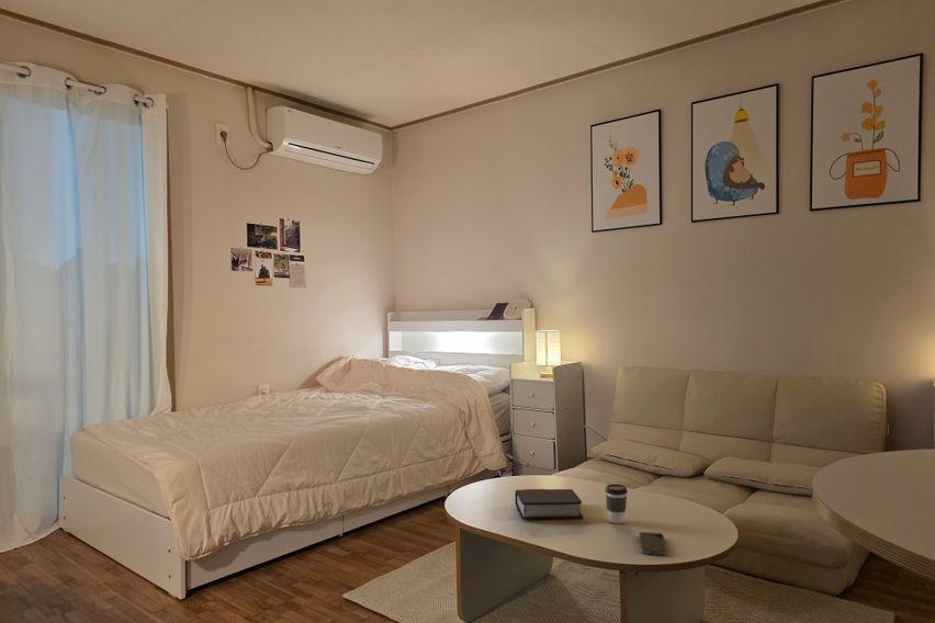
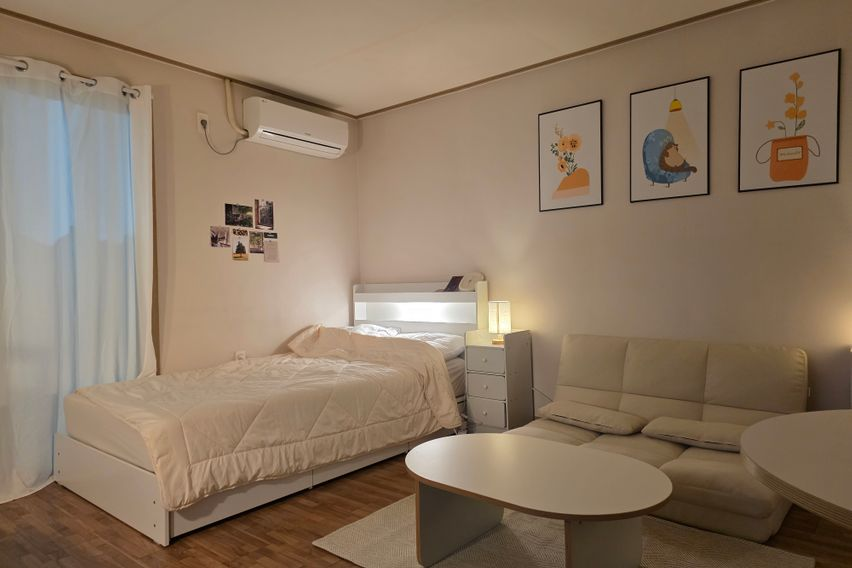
- smartphone [638,531,668,556]
- bible [514,488,584,520]
- coffee cup [605,483,629,524]
